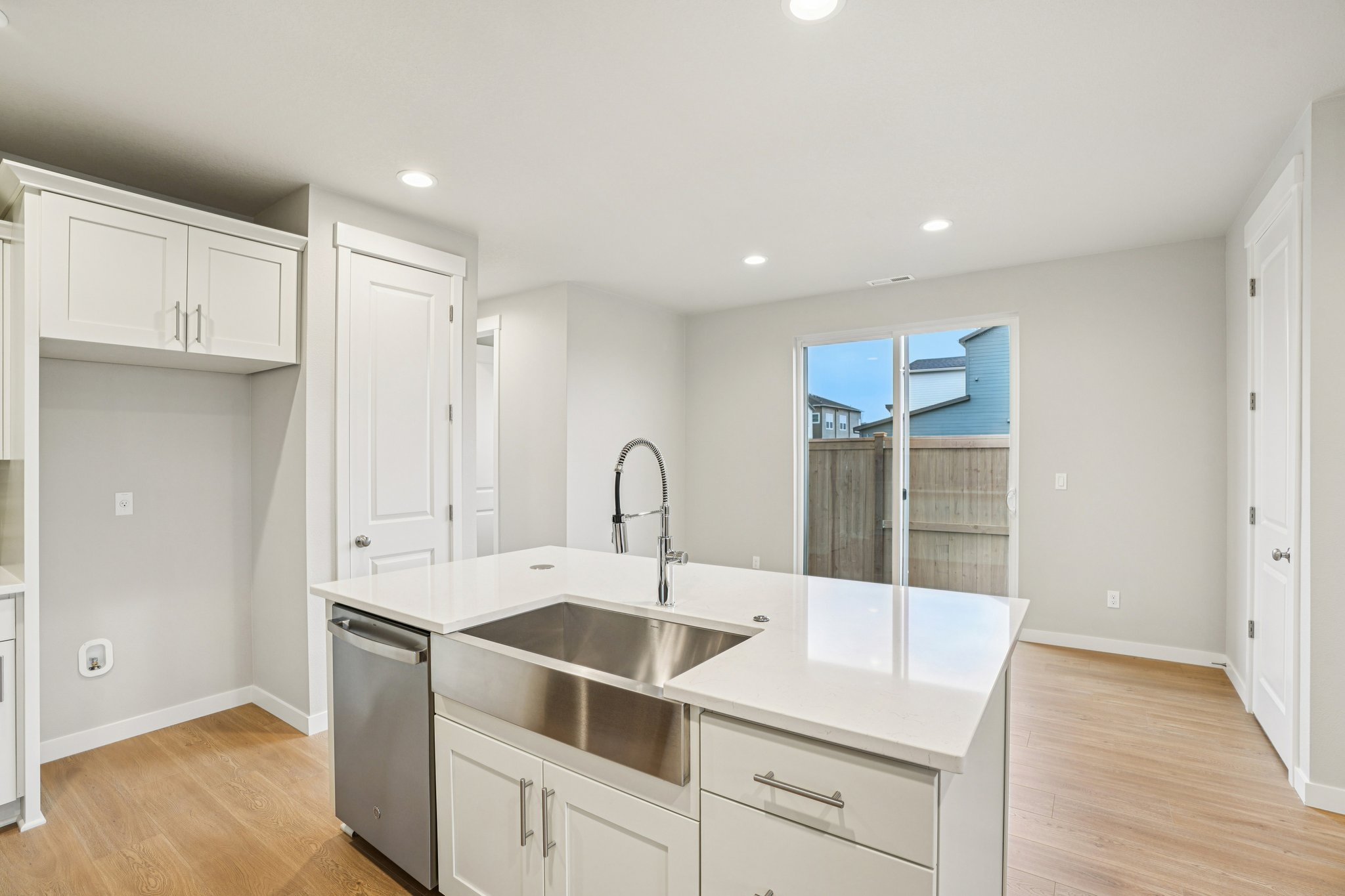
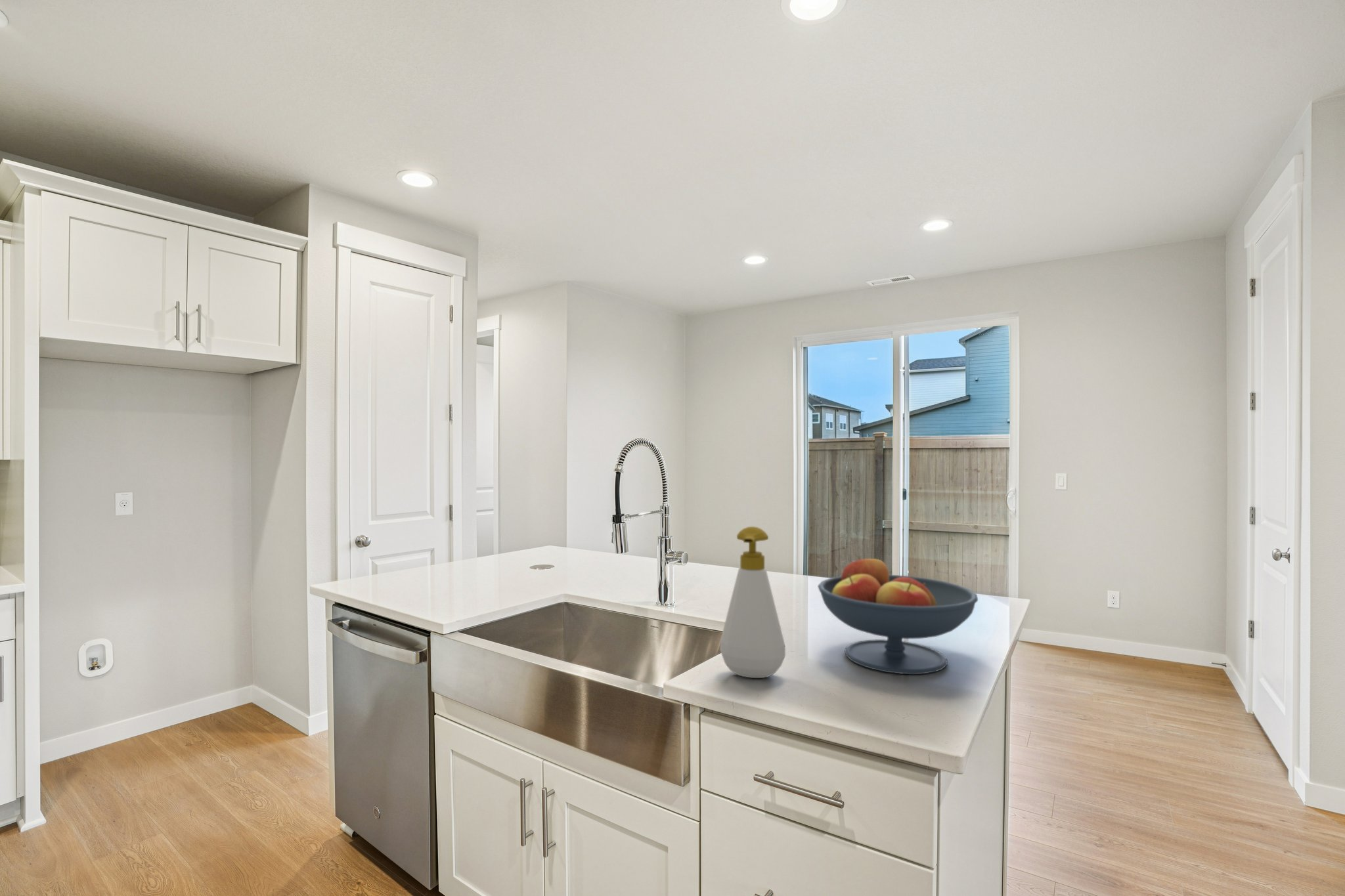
+ fruit bowl [817,555,979,675]
+ soap bottle [719,526,786,679]
